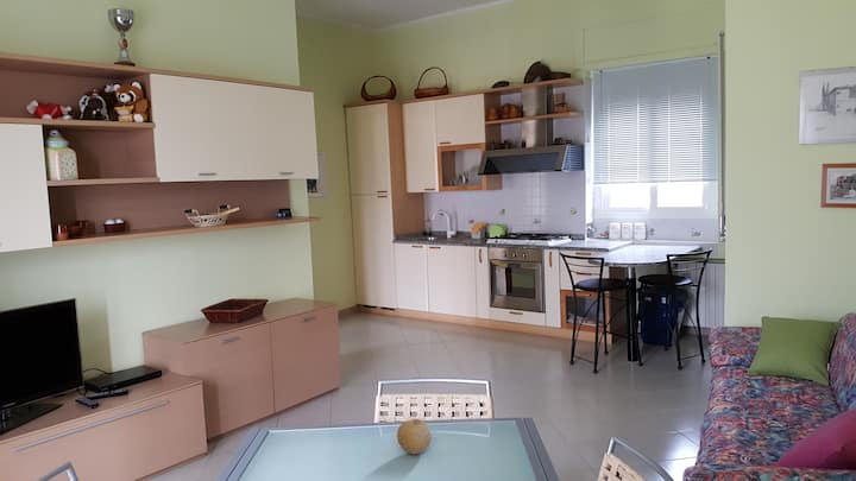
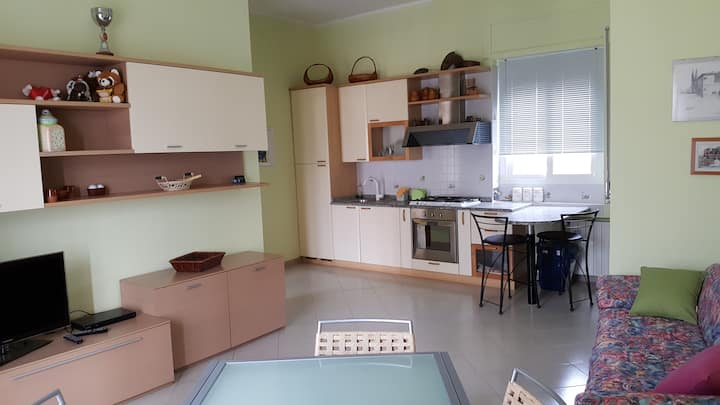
- fruit [396,418,433,456]
